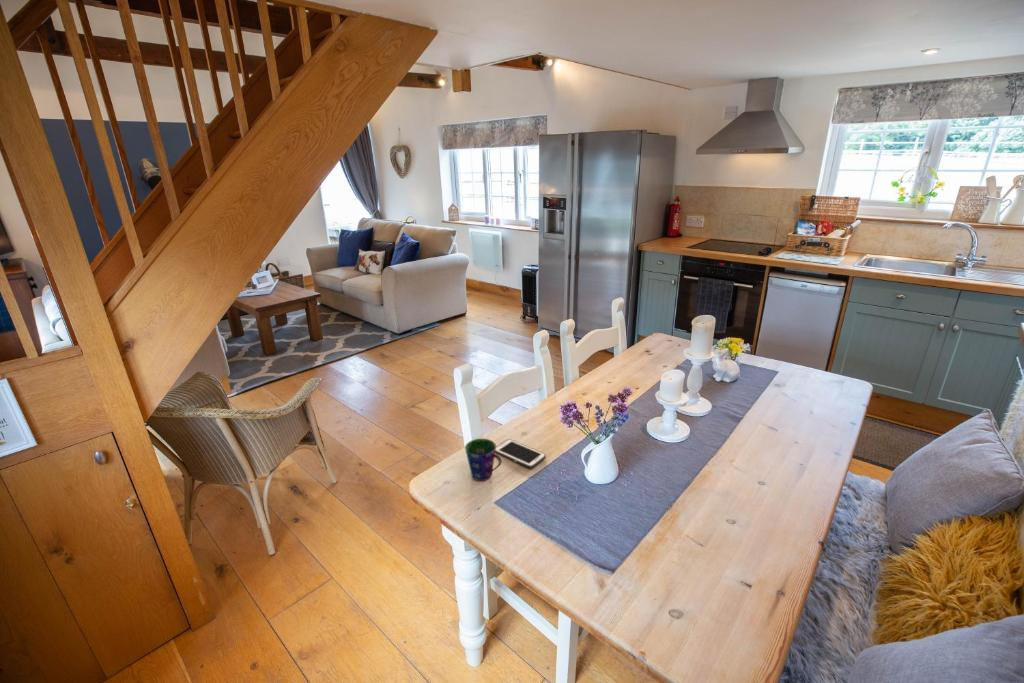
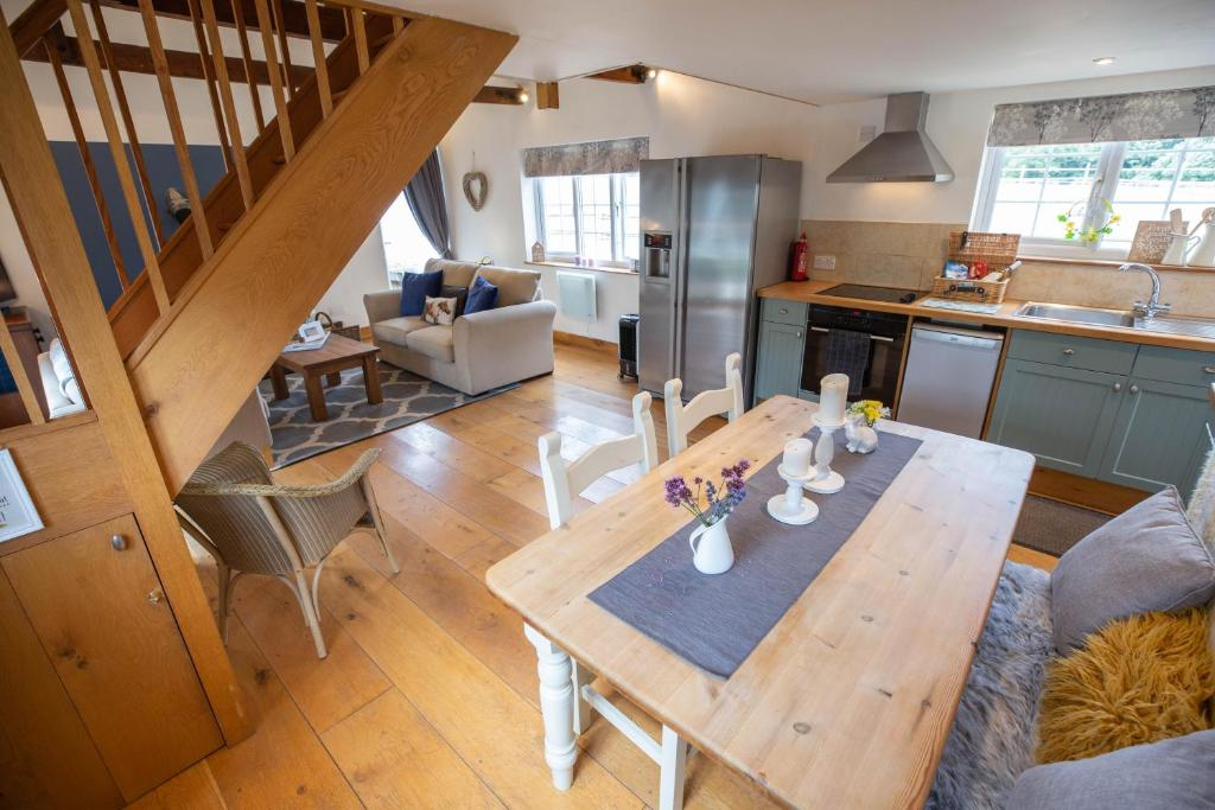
- cup [464,438,502,482]
- cell phone [495,438,547,469]
